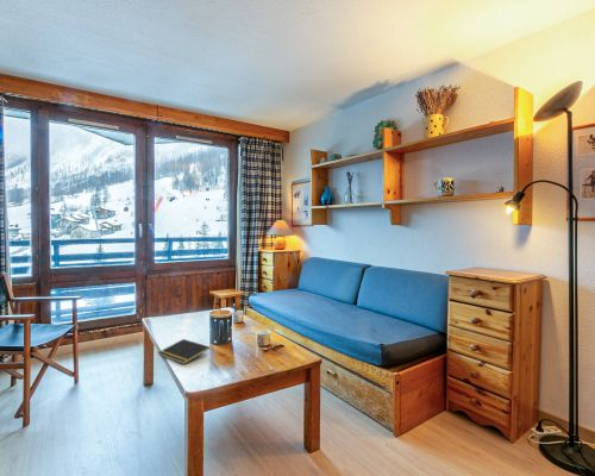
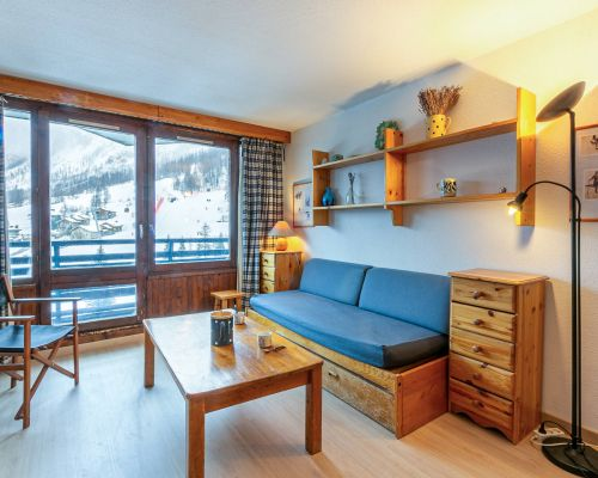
- notepad [157,338,211,365]
